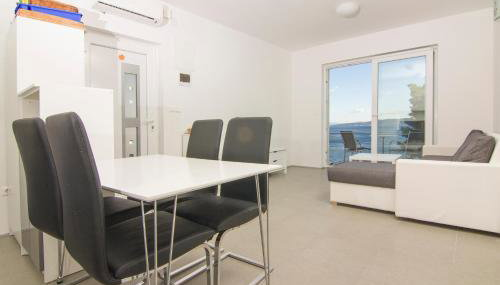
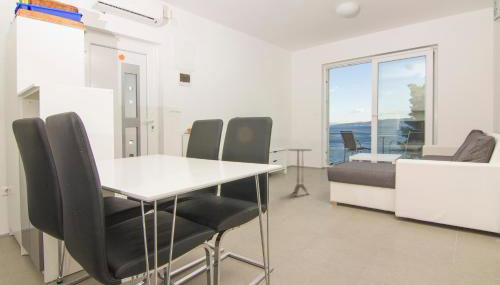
+ side table [287,148,313,197]
